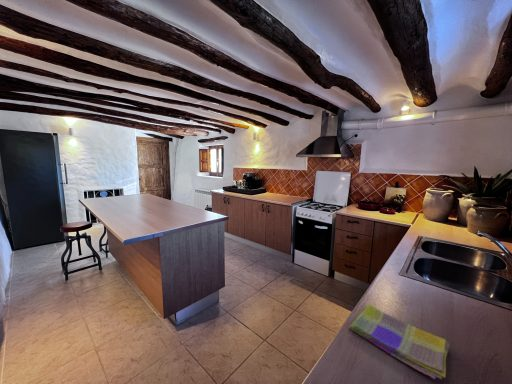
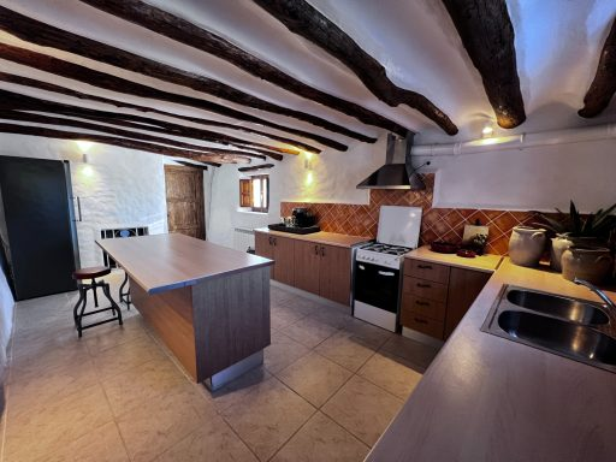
- dish towel [347,303,450,380]
